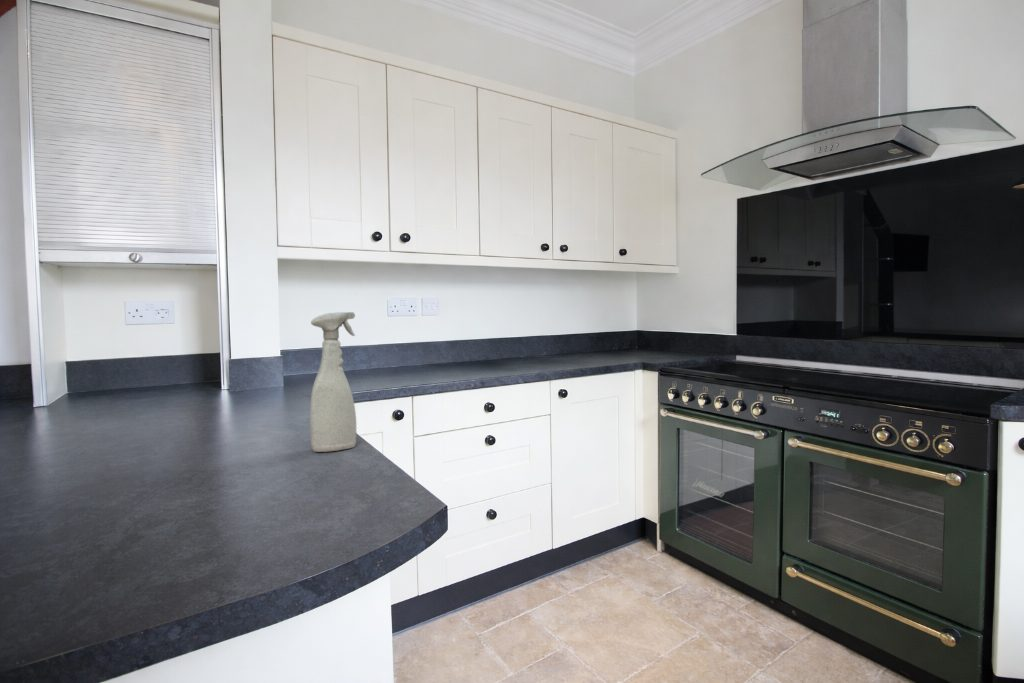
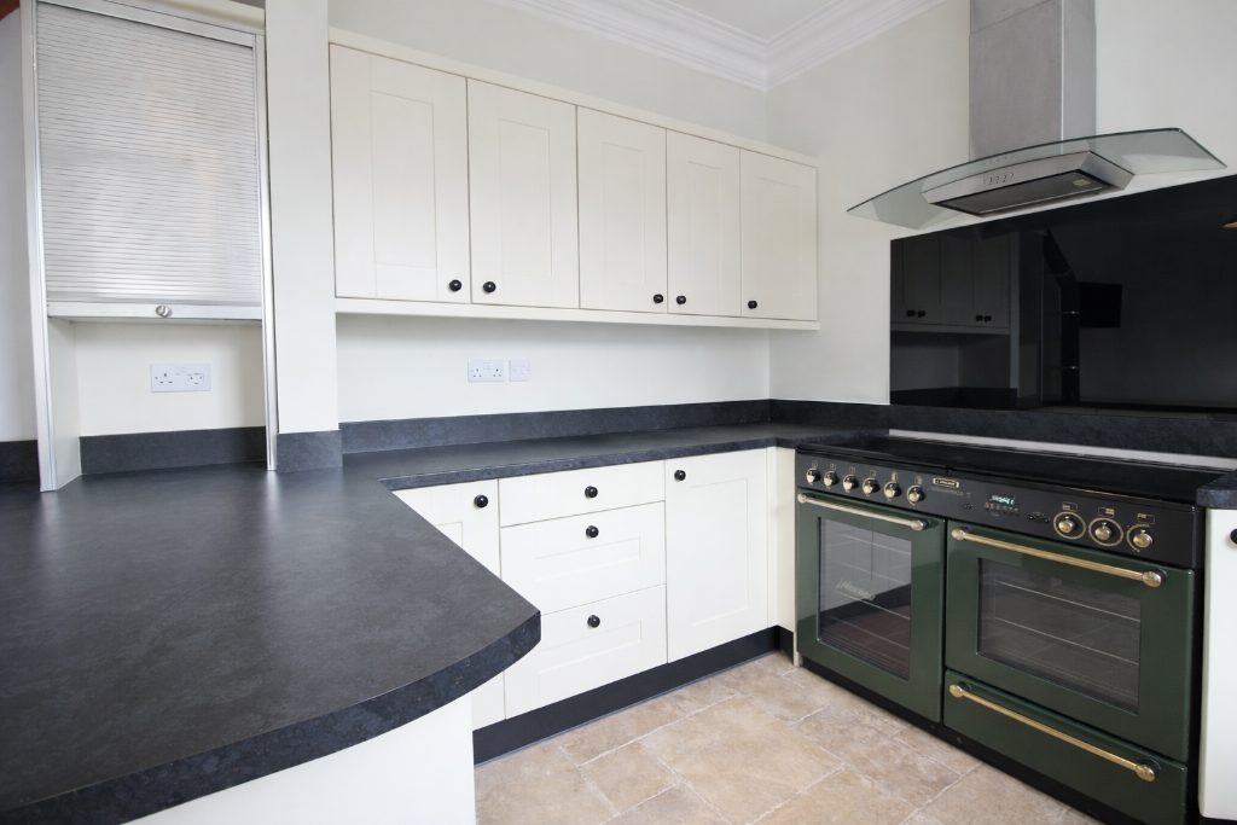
- spray bottle [309,311,357,453]
